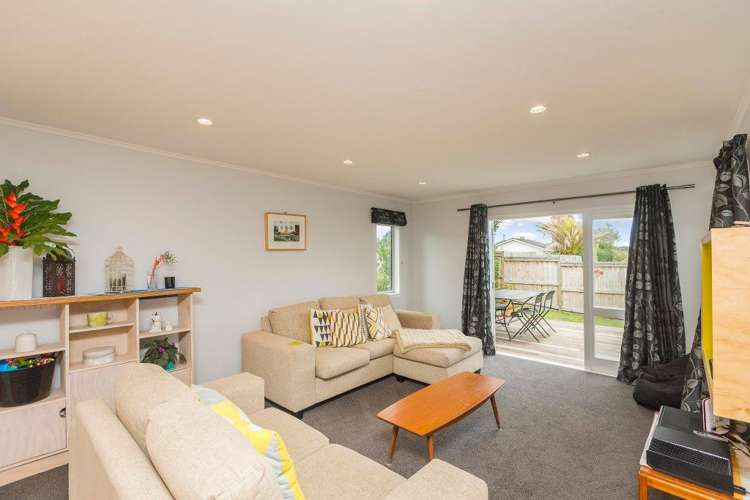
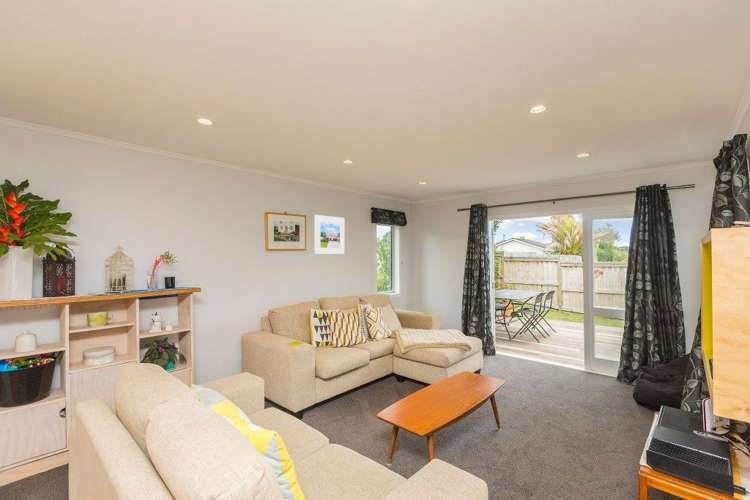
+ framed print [314,214,345,255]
